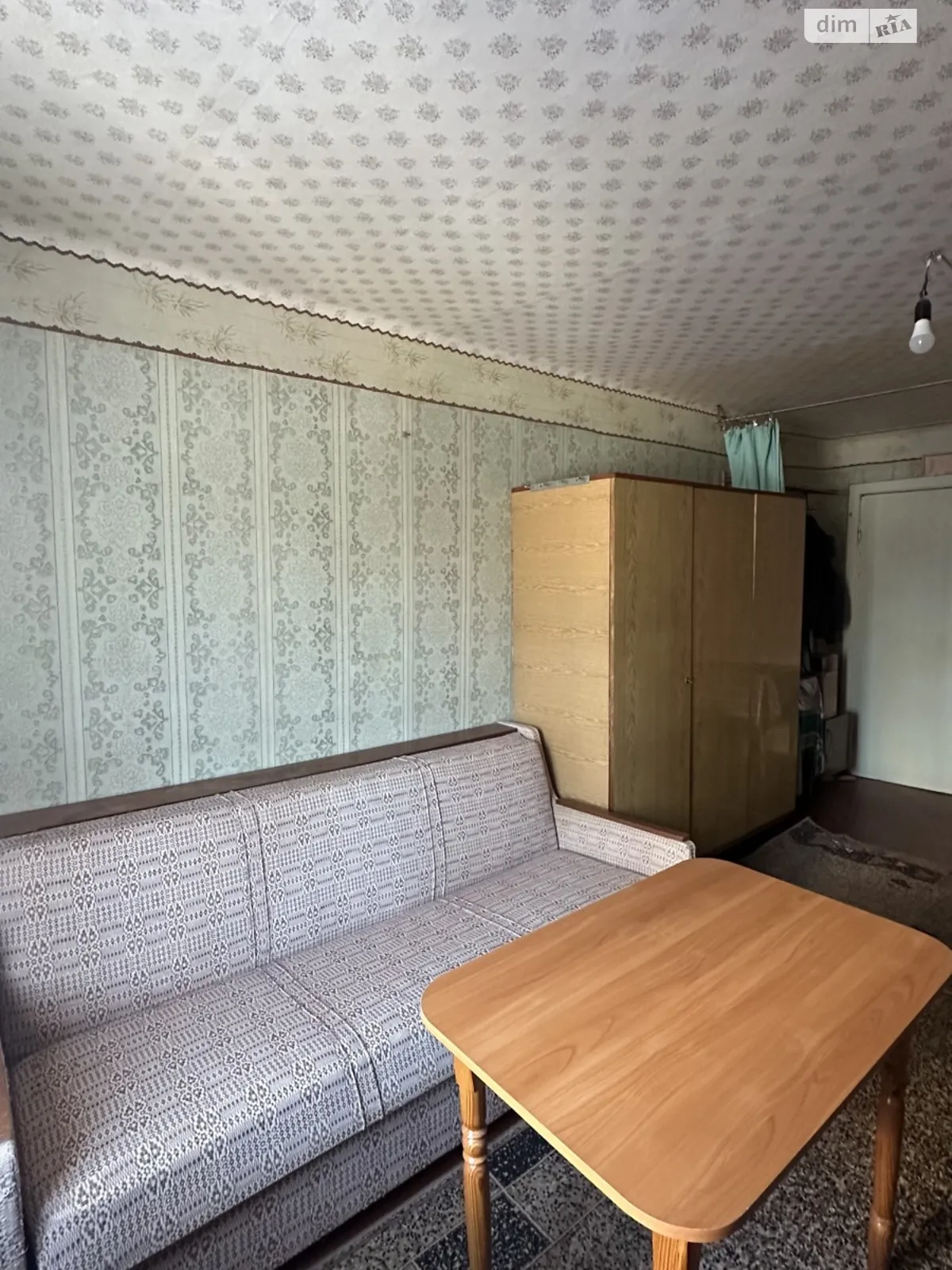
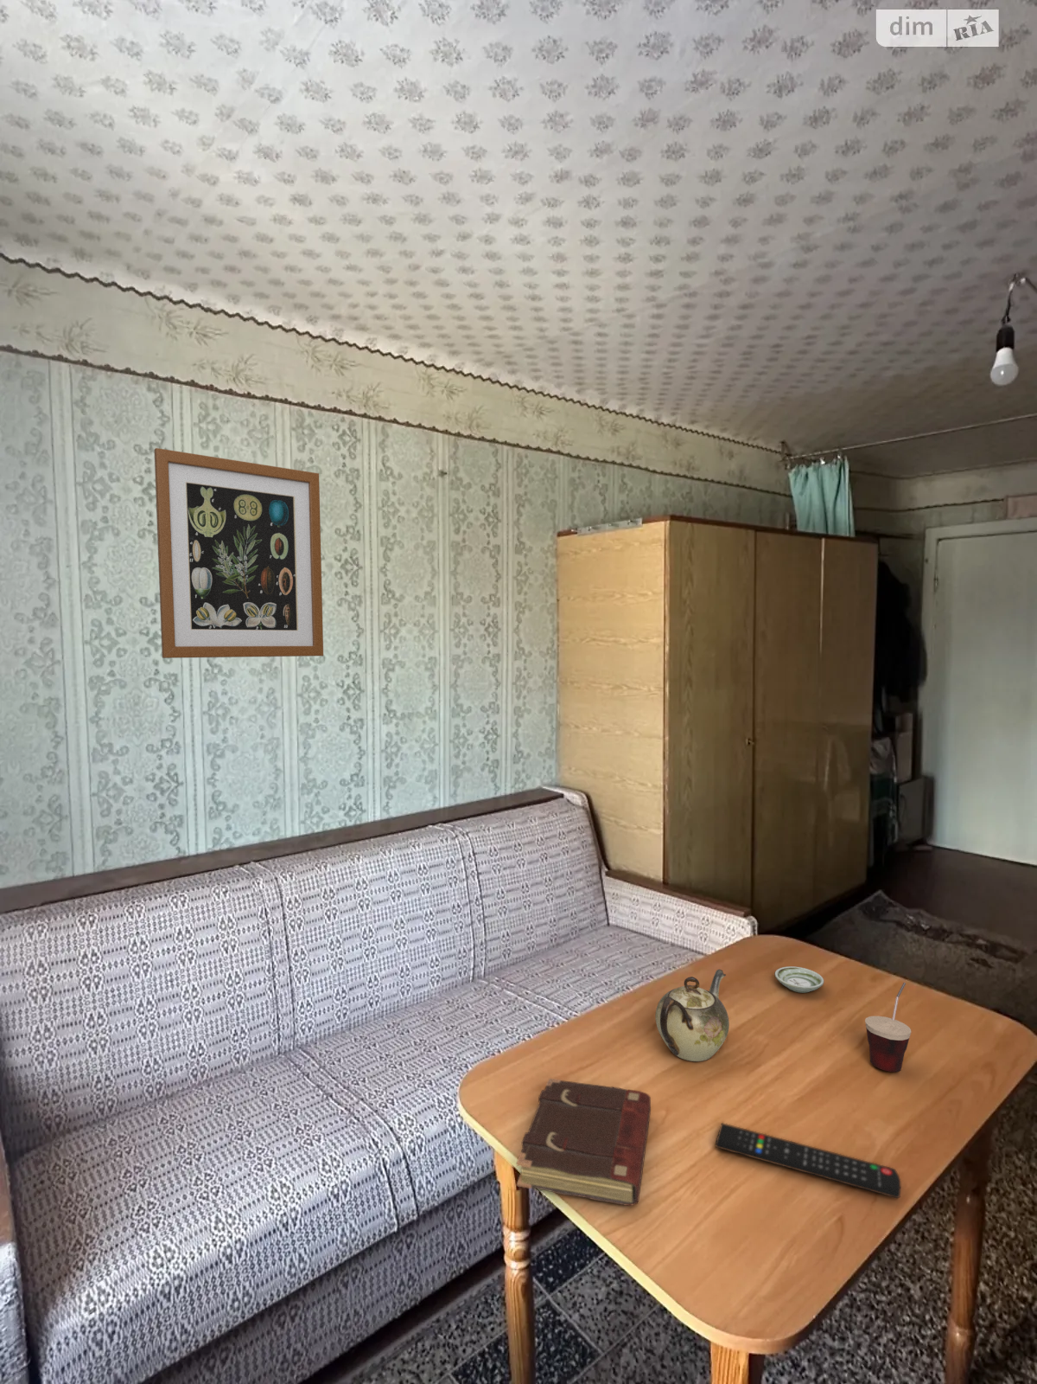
+ teapot [655,969,730,1063]
+ saucer [774,966,825,993]
+ wall art [152,447,325,659]
+ cup [864,982,912,1072]
+ book [516,1077,651,1206]
+ remote control [715,1121,901,1199]
